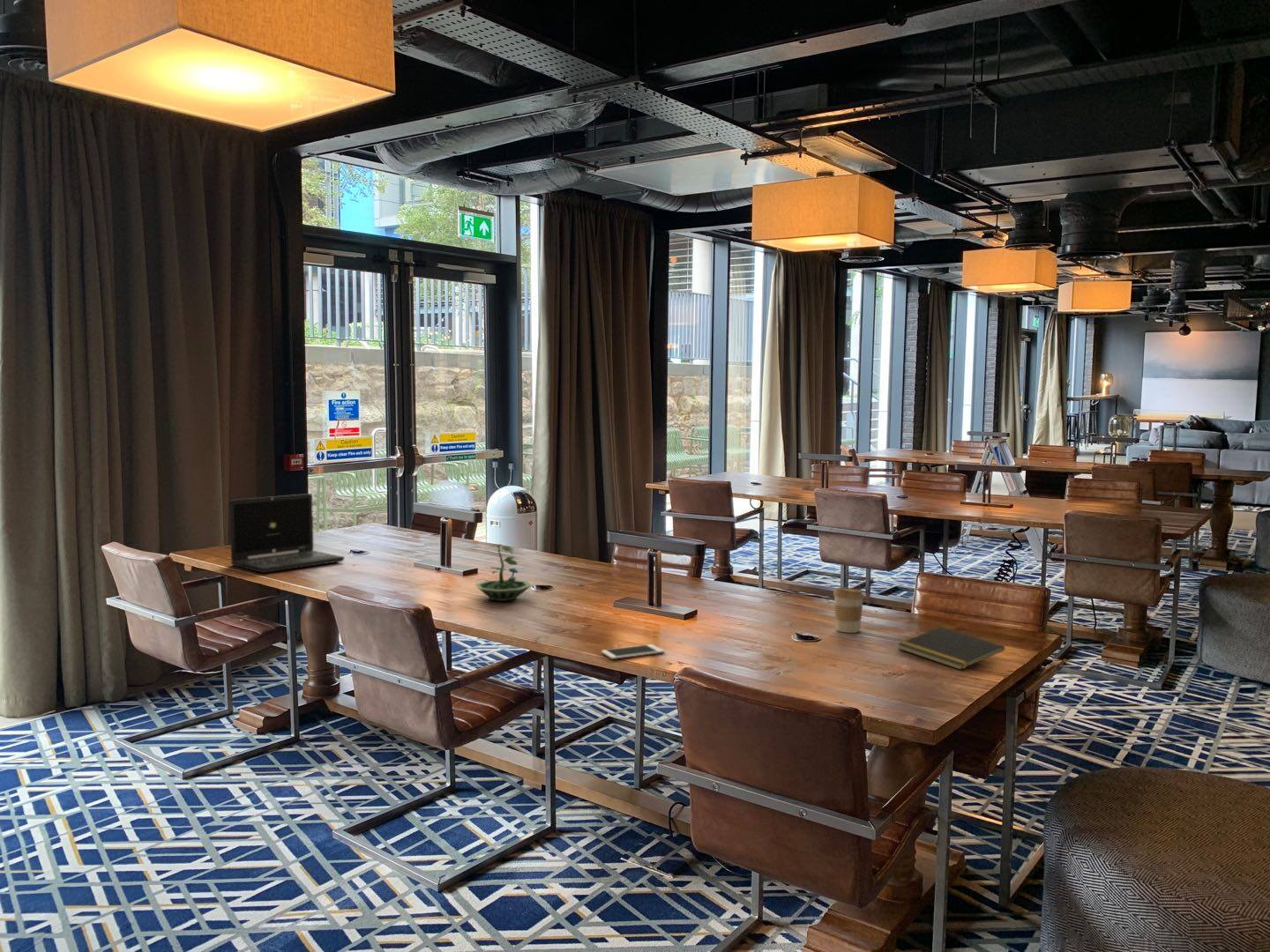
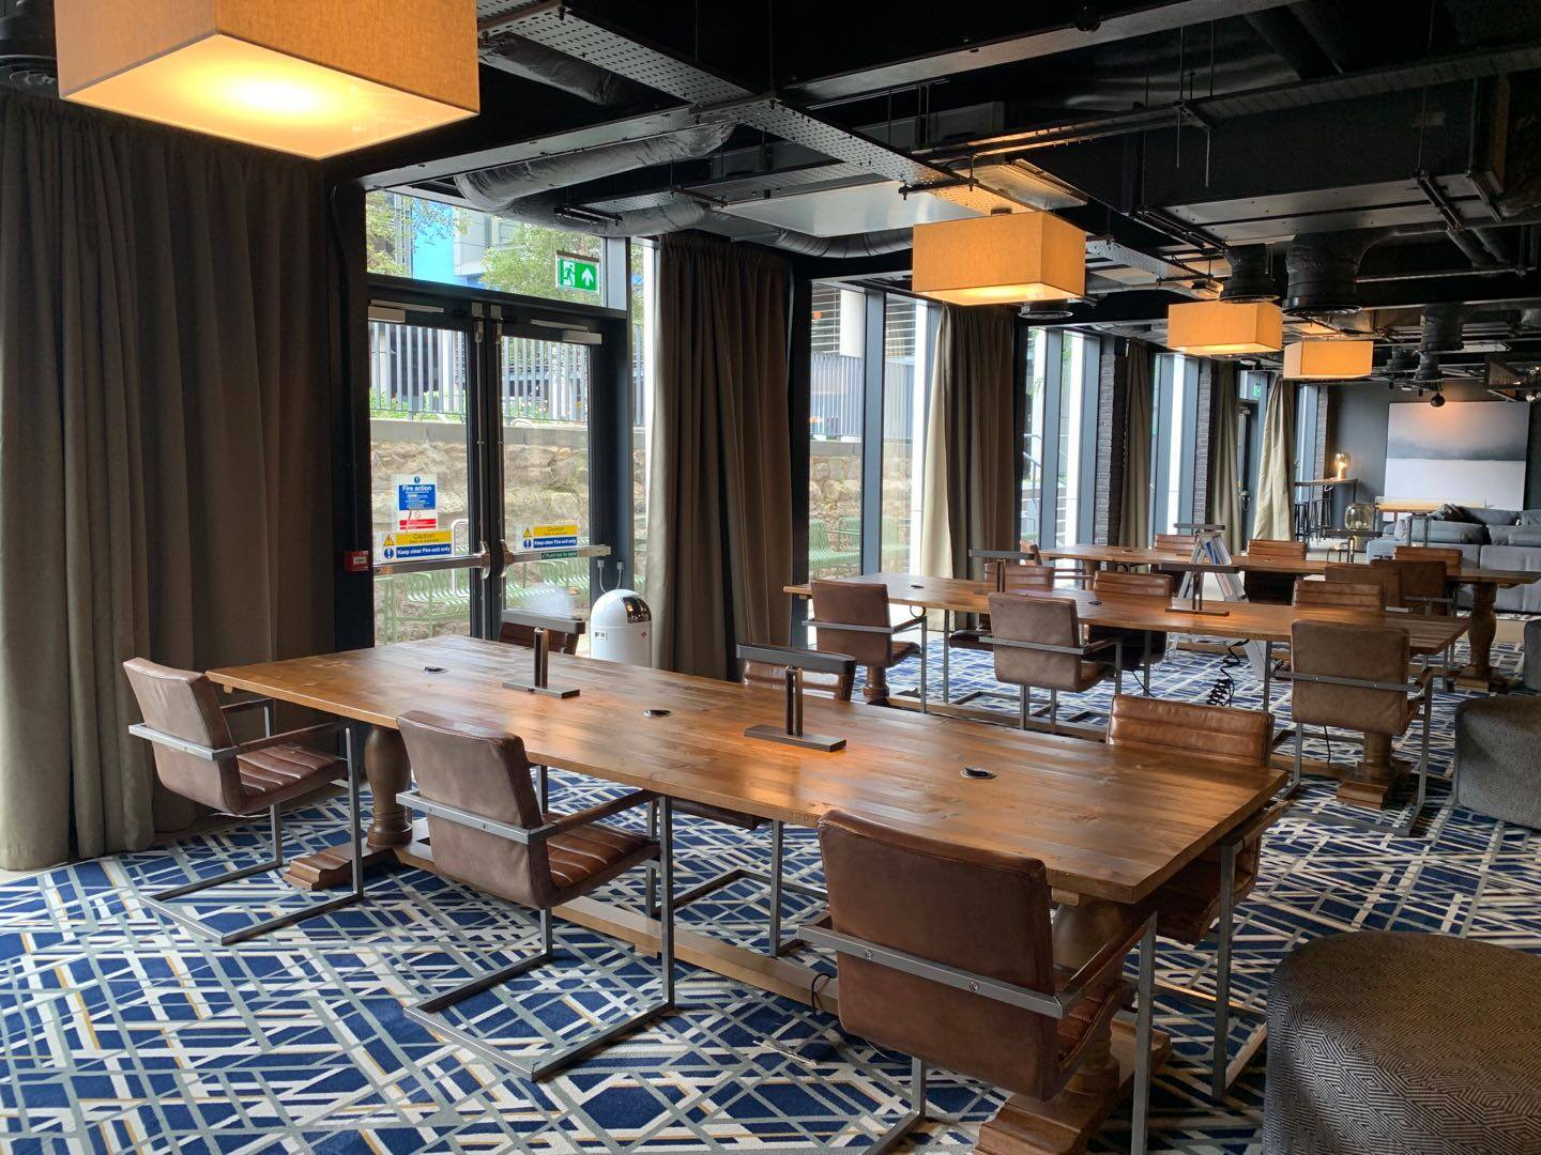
- laptop [228,493,345,574]
- terrarium [474,543,532,602]
- cell phone [601,643,665,660]
- coffee cup [833,586,865,634]
- notepad [897,626,1005,671]
